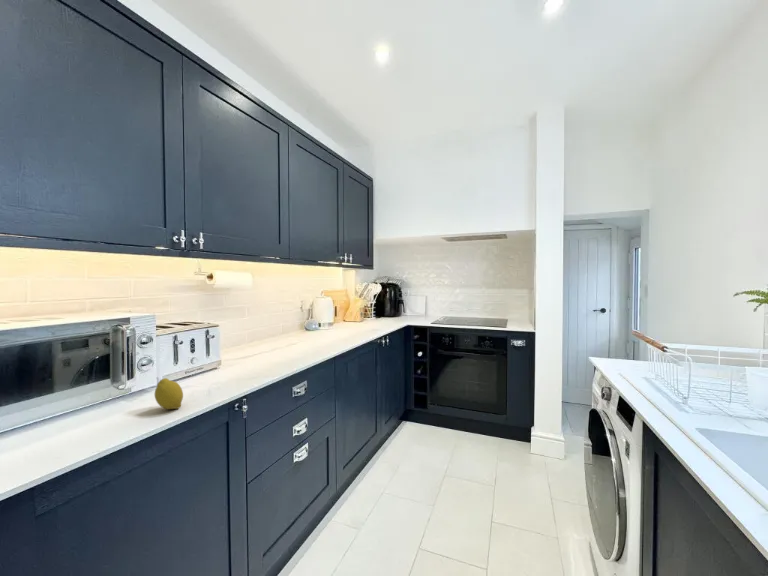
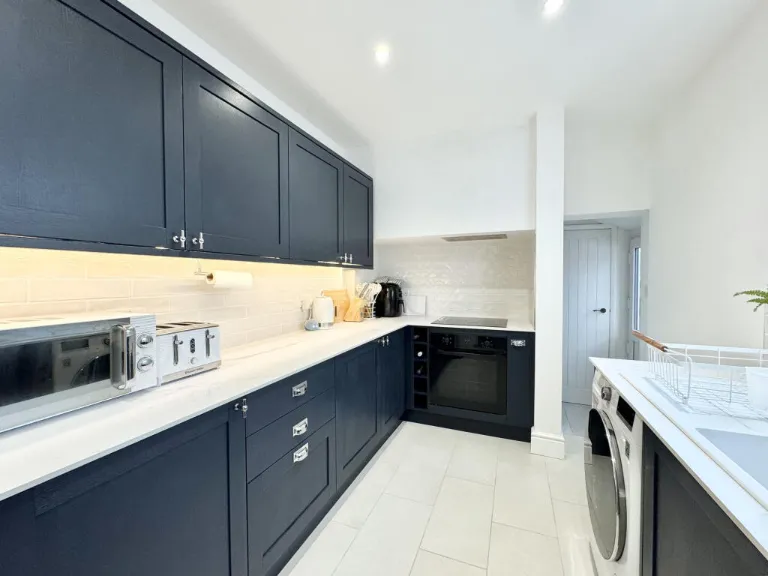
- fruit [154,377,184,410]
